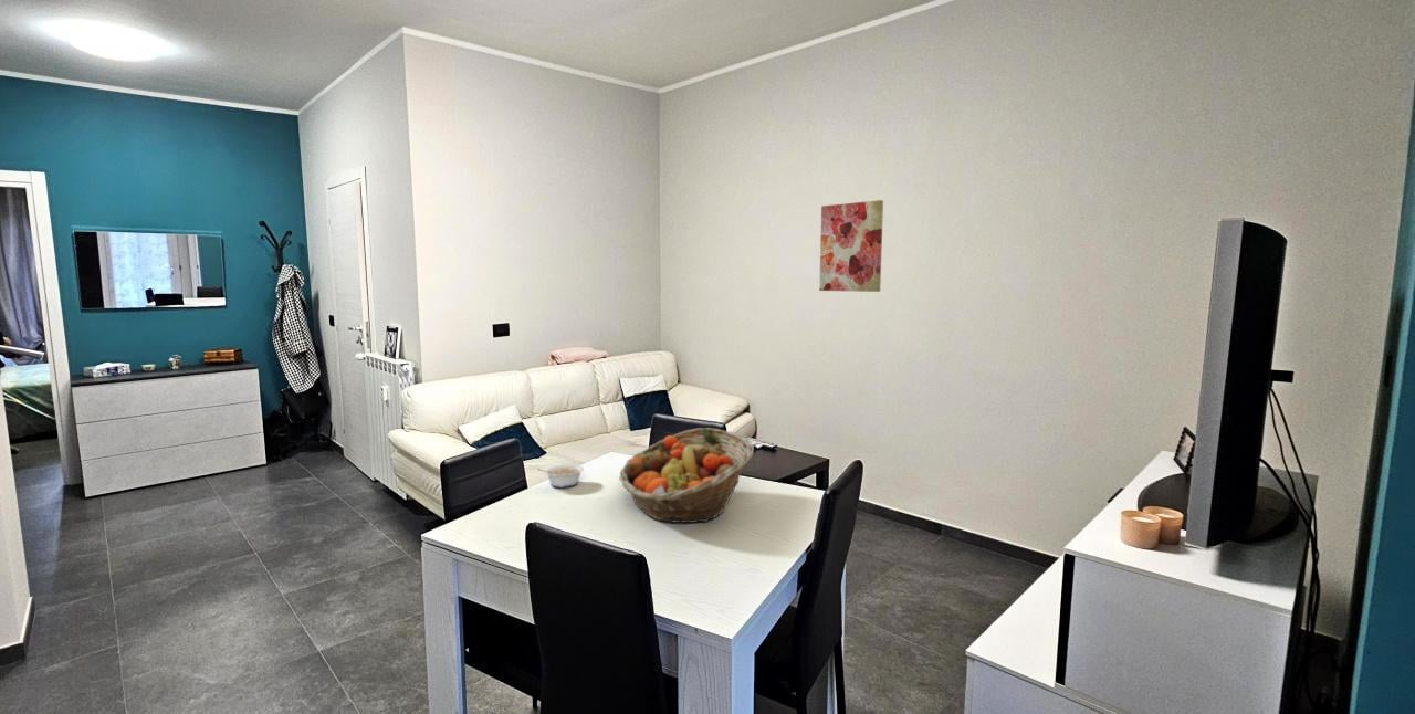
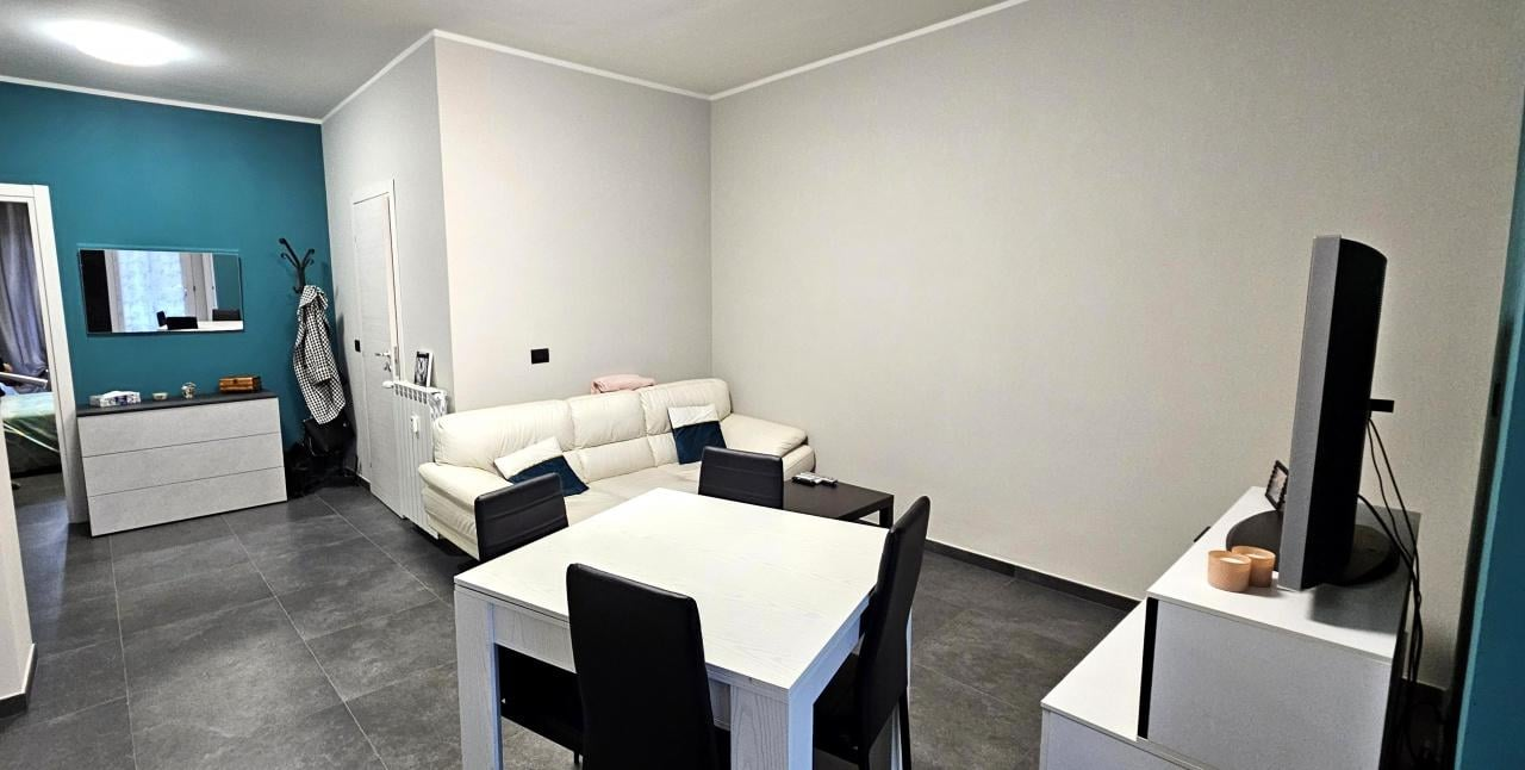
- legume [535,464,585,489]
- wall art [818,199,884,293]
- fruit basket [618,427,755,524]
